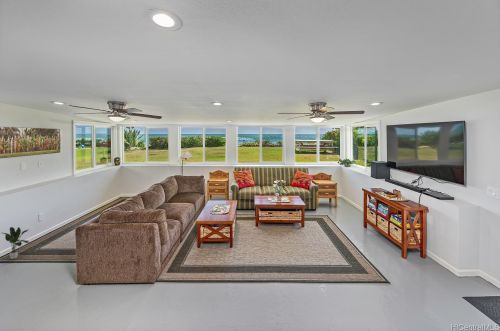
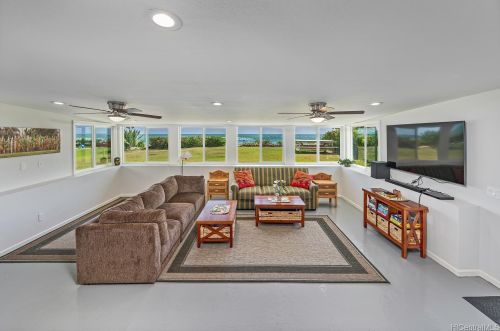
- potted plant [1,226,30,260]
